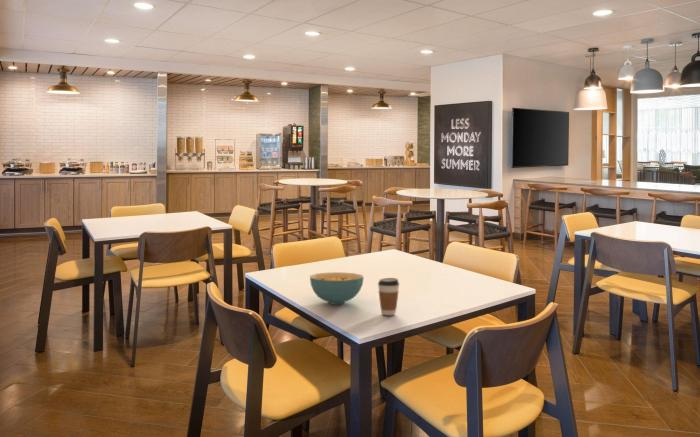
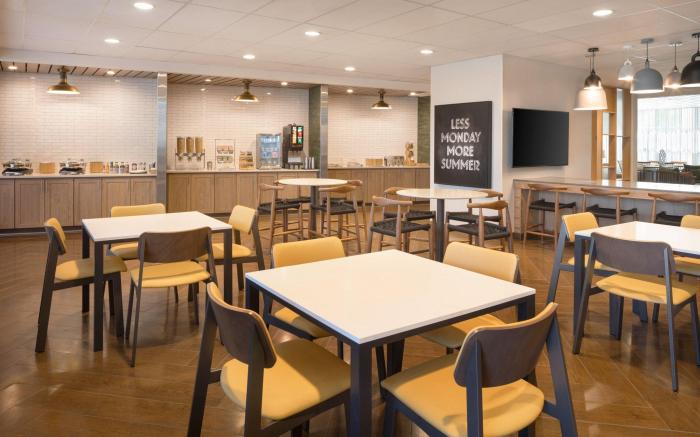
- cereal bowl [309,271,365,305]
- coffee cup [377,277,400,316]
